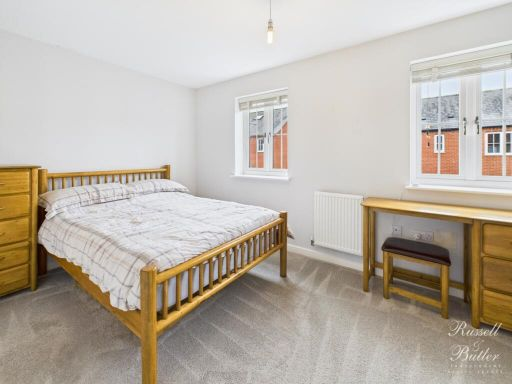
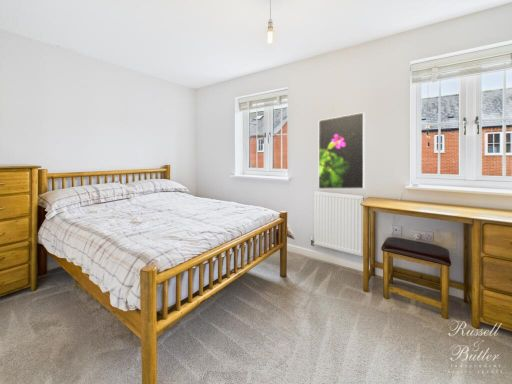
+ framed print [318,111,366,190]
